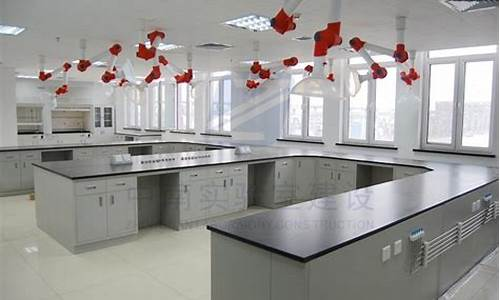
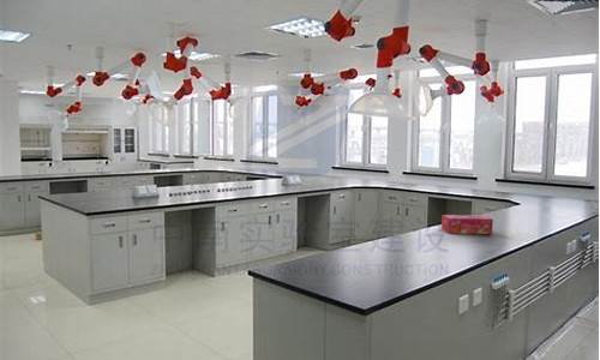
+ tissue box [440,214,494,235]
